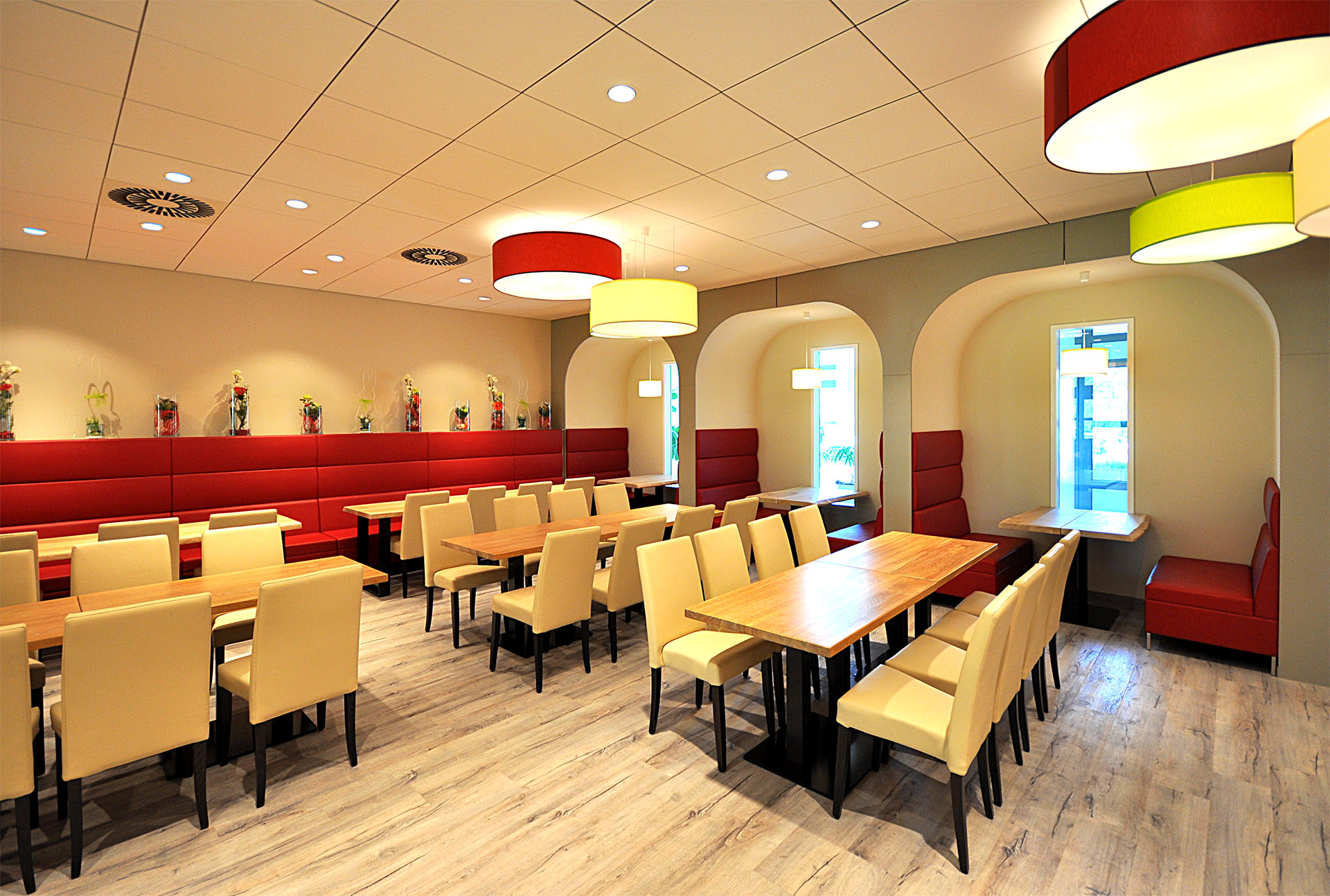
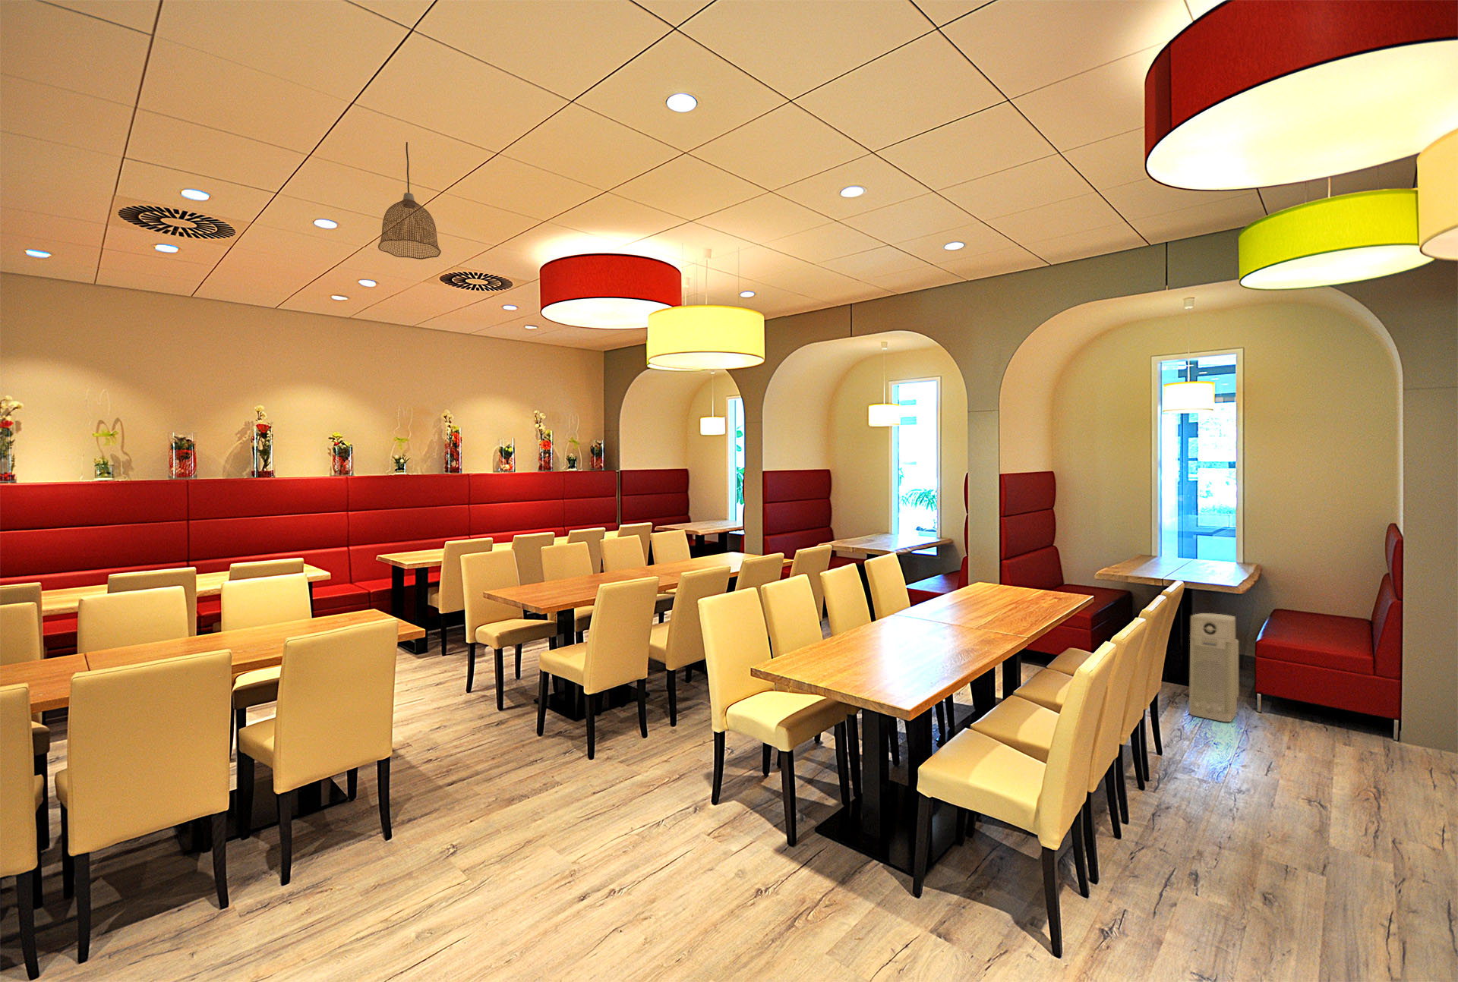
+ pendant lamp [377,141,442,261]
+ air purifier [1188,613,1240,722]
